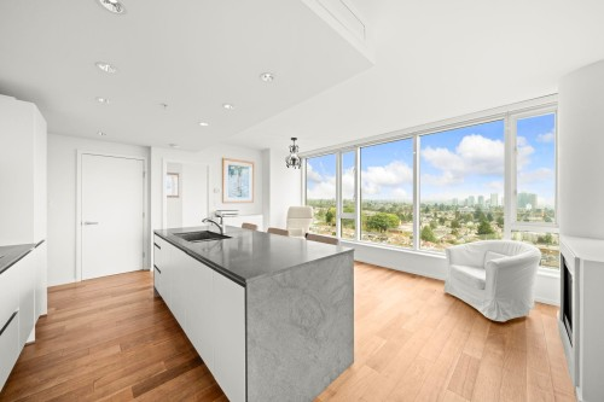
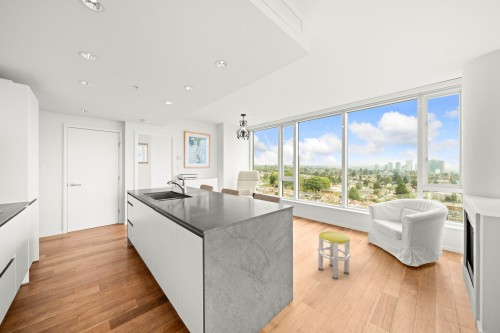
+ stool [317,230,352,280]
